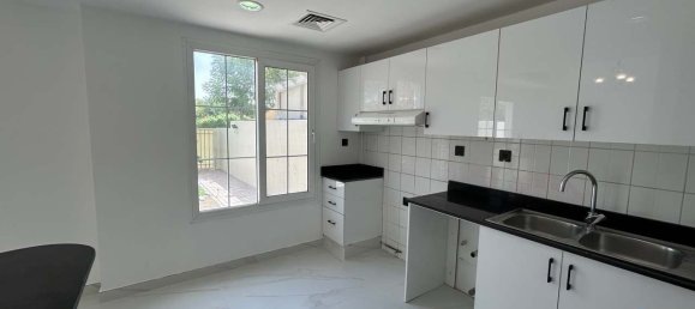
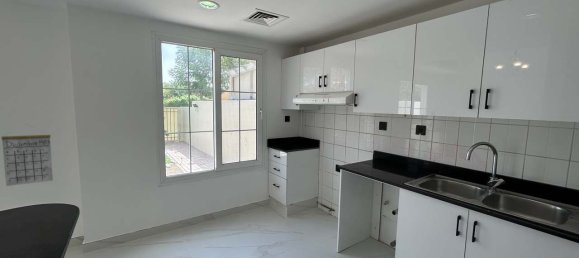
+ calendar [0,123,54,187]
